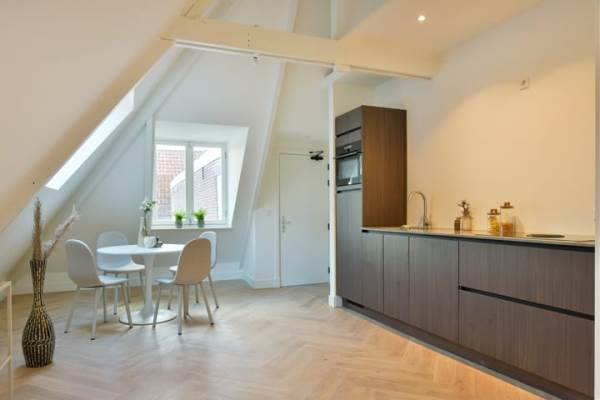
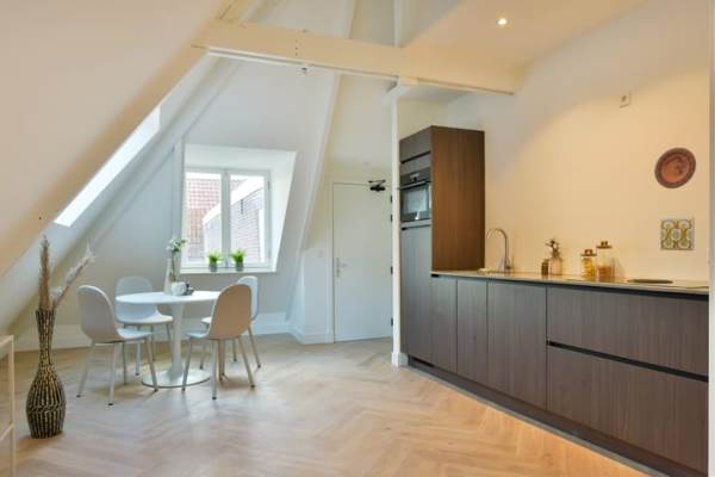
+ decorative plate [653,147,697,190]
+ ceramic tile [659,216,695,252]
